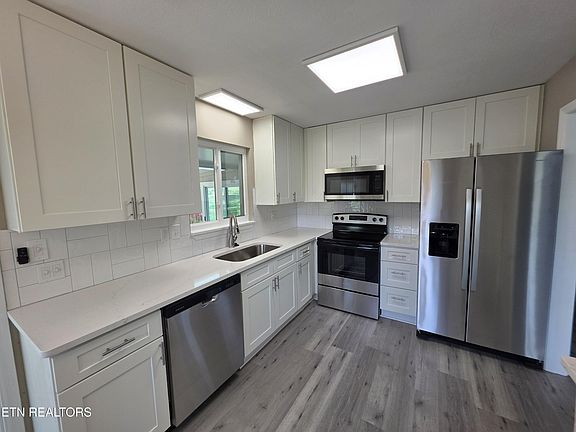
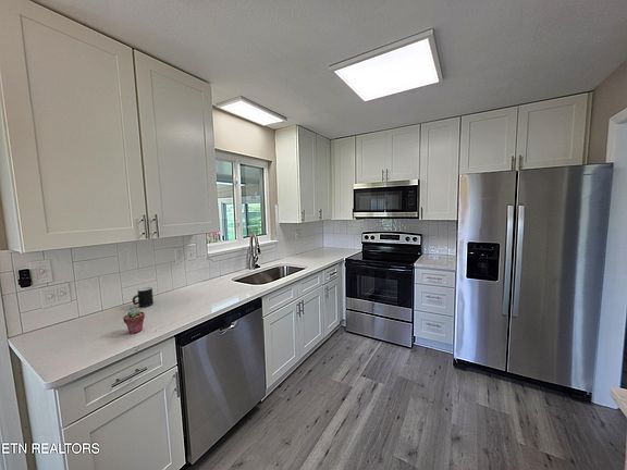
+ potted succulent [122,308,146,335]
+ mug [132,286,155,308]
